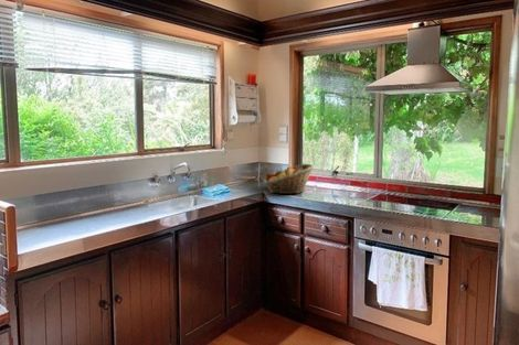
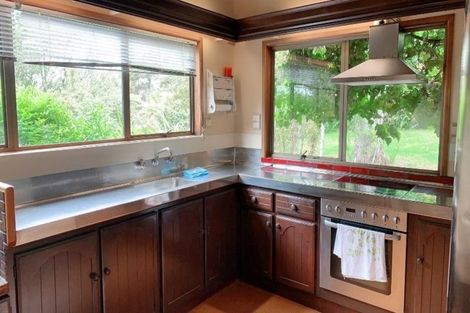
- fruit basket [263,163,316,195]
